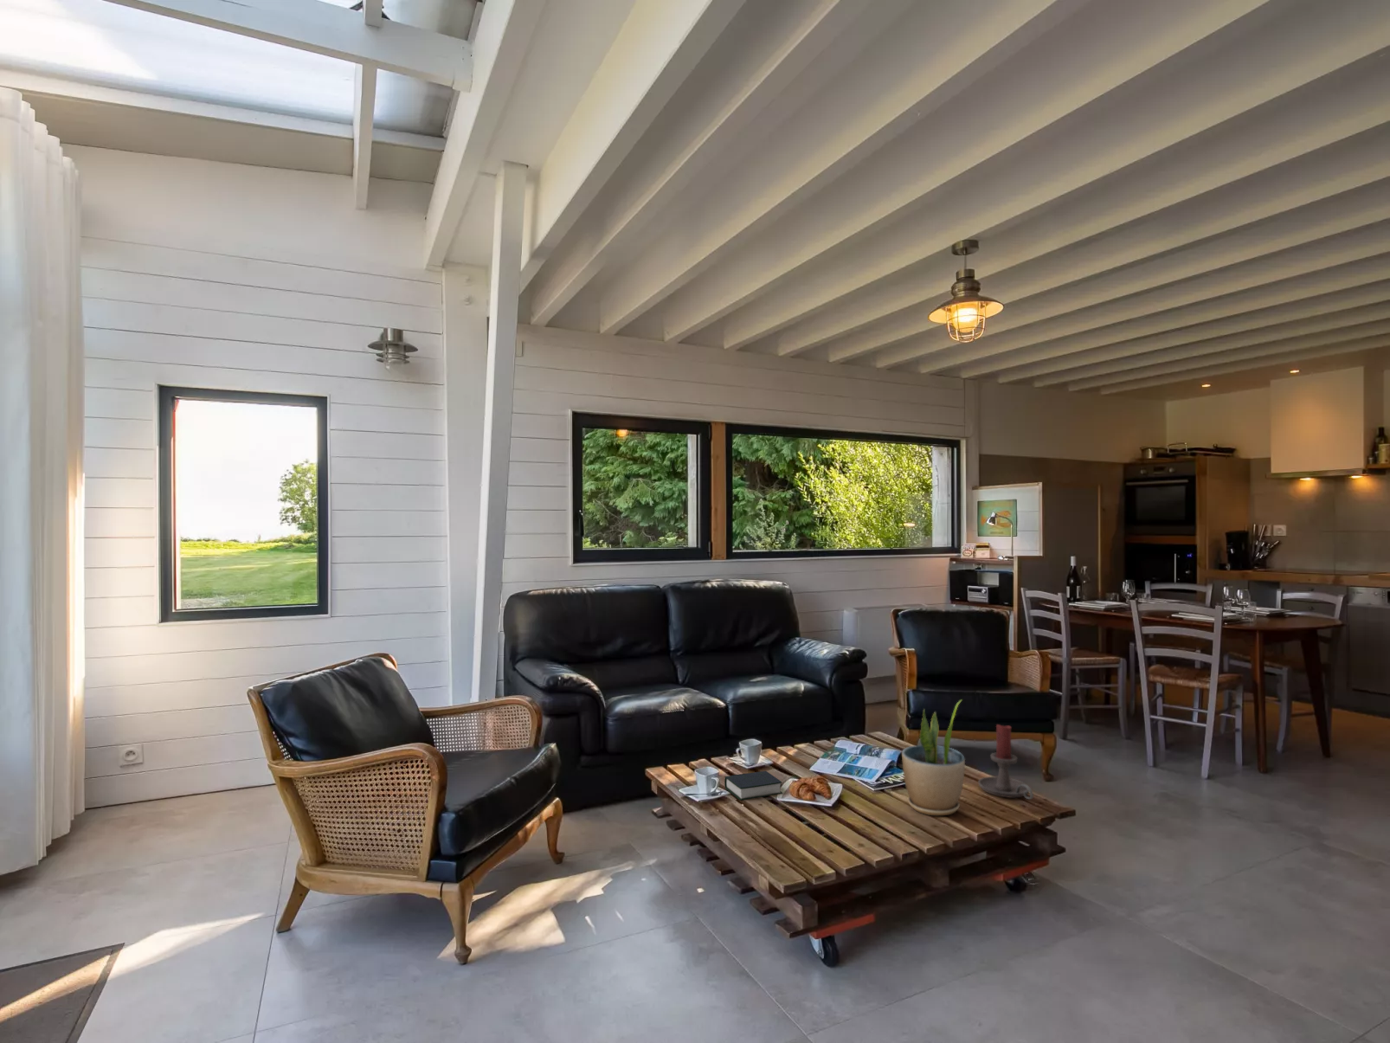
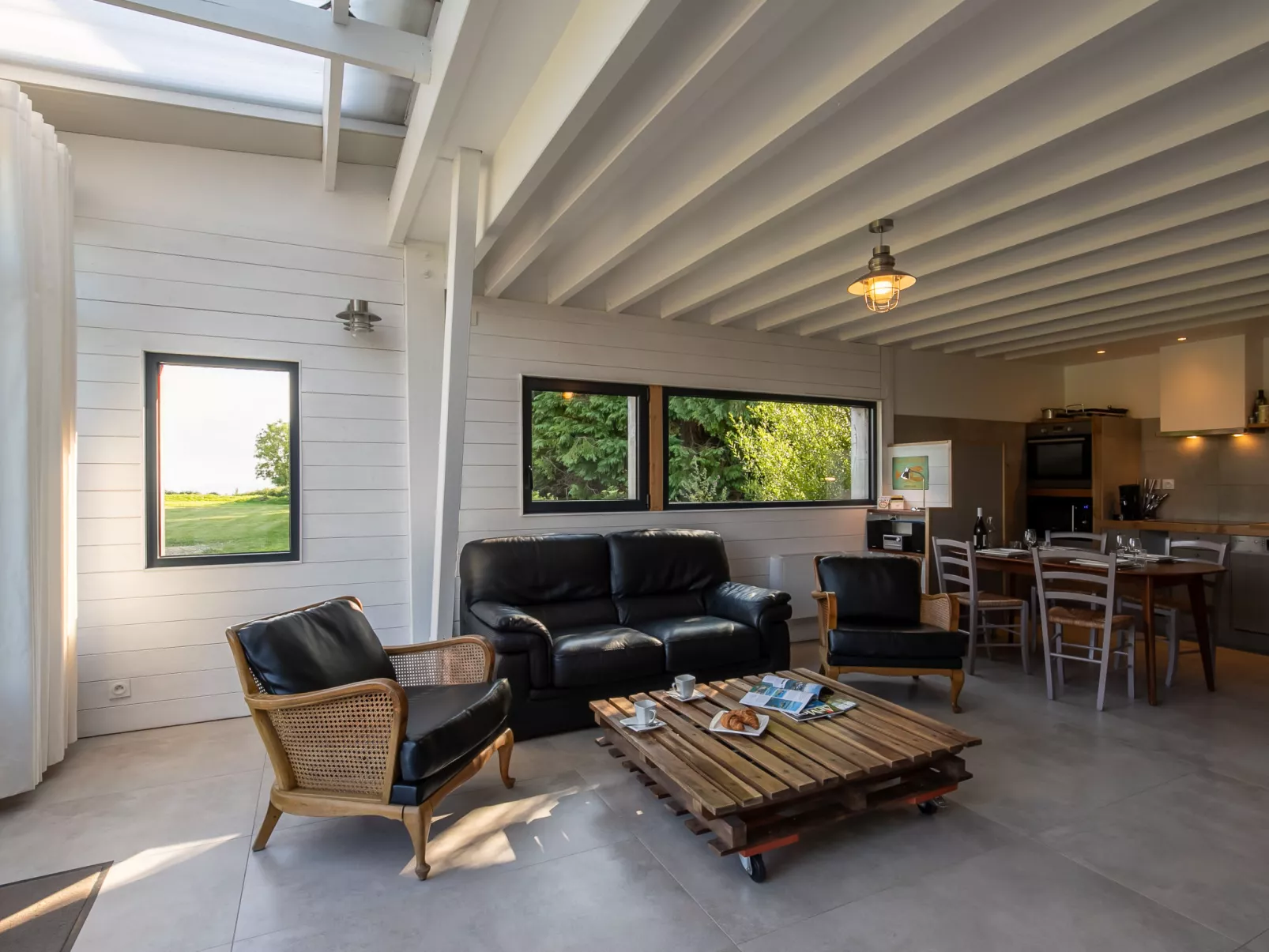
- book [724,770,783,802]
- candle holder [977,723,1034,801]
- potted plant [901,699,966,816]
